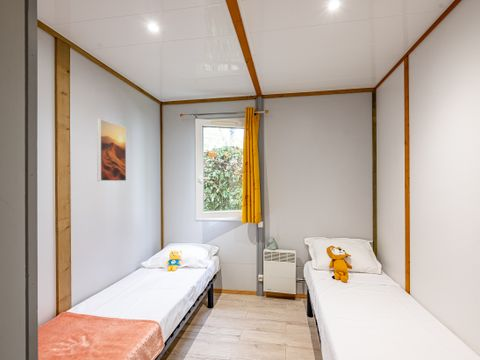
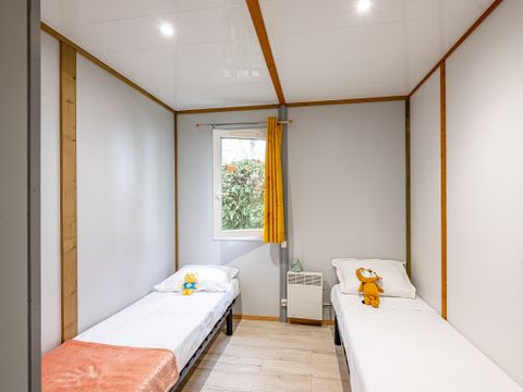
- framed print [96,118,127,182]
